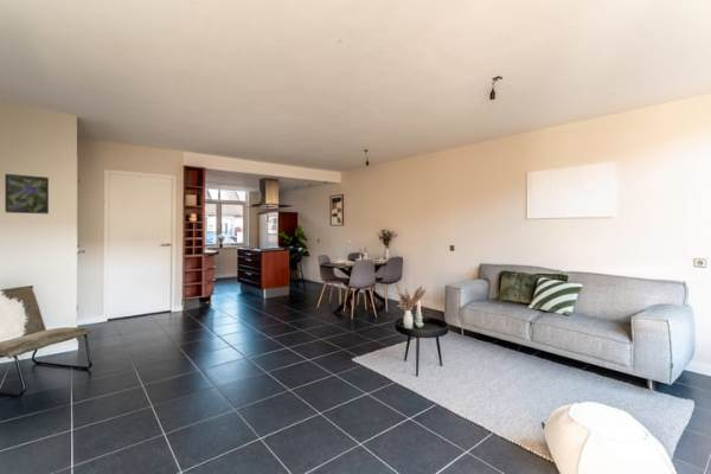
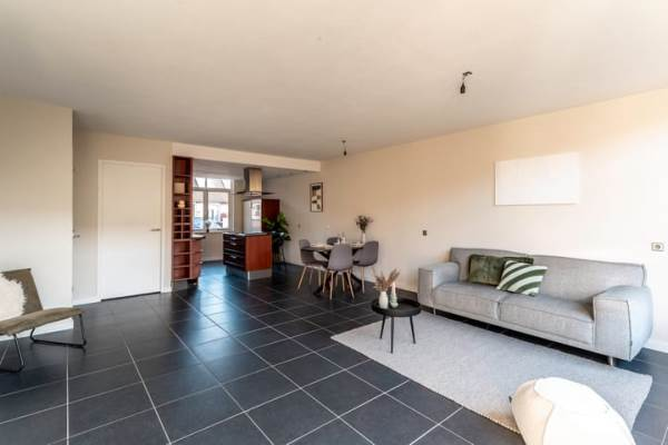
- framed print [4,173,50,216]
